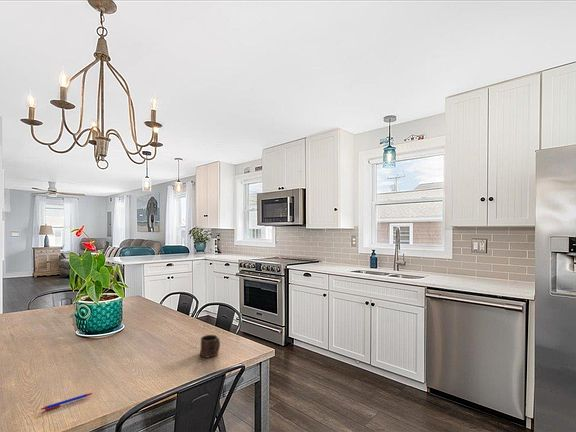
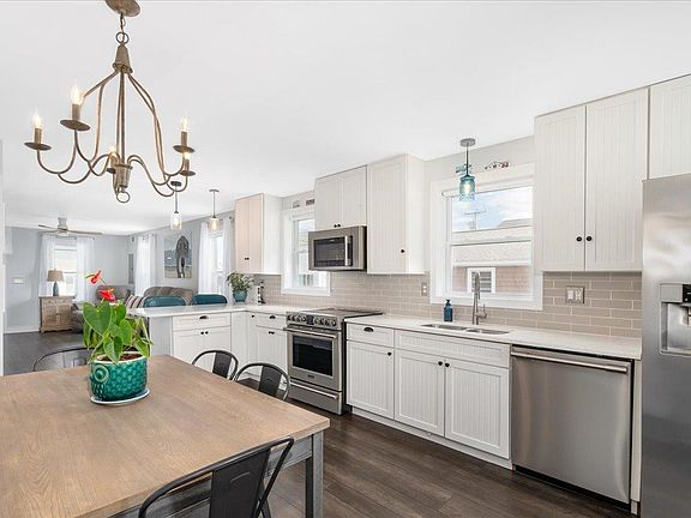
- pen [40,392,94,412]
- mug [199,334,221,358]
